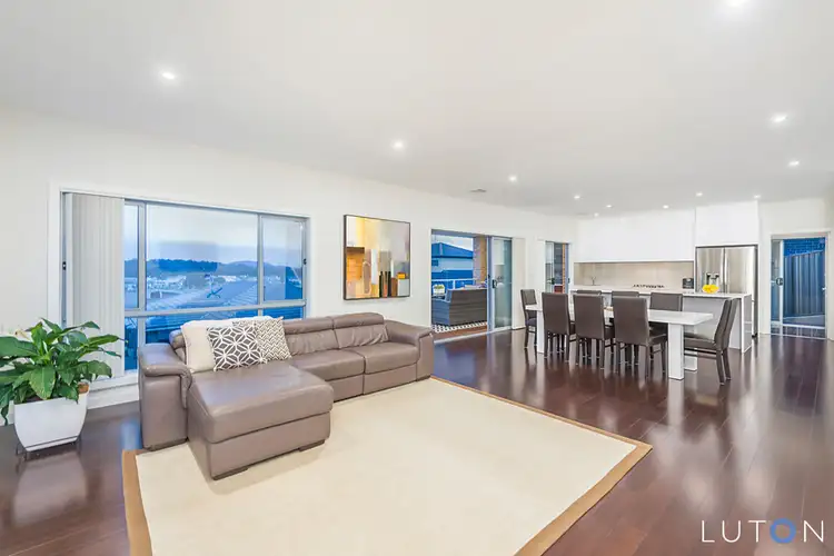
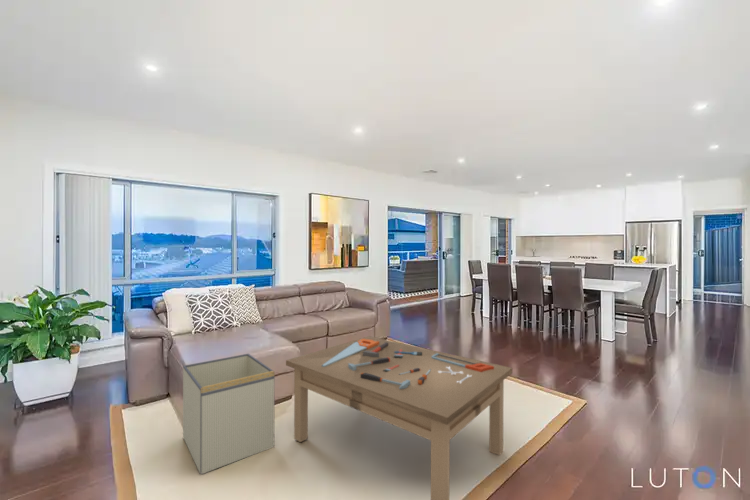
+ storage bin [182,353,276,475]
+ coffee table [285,335,513,500]
